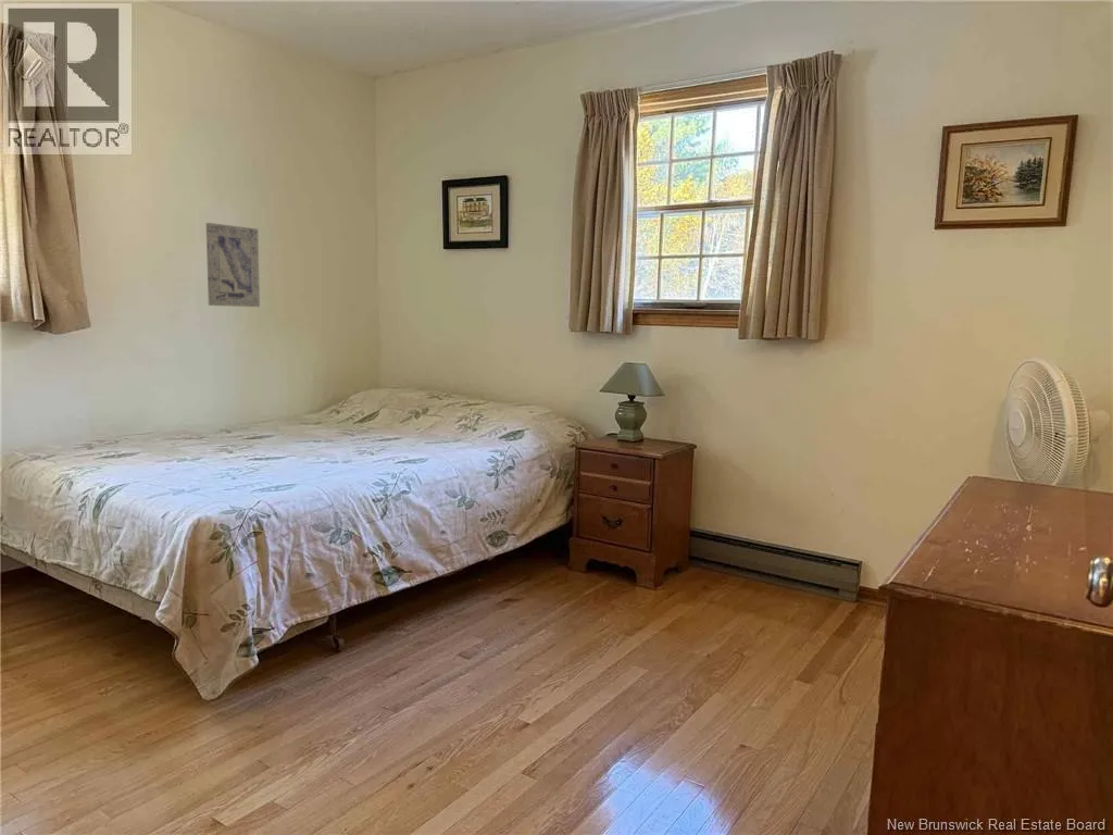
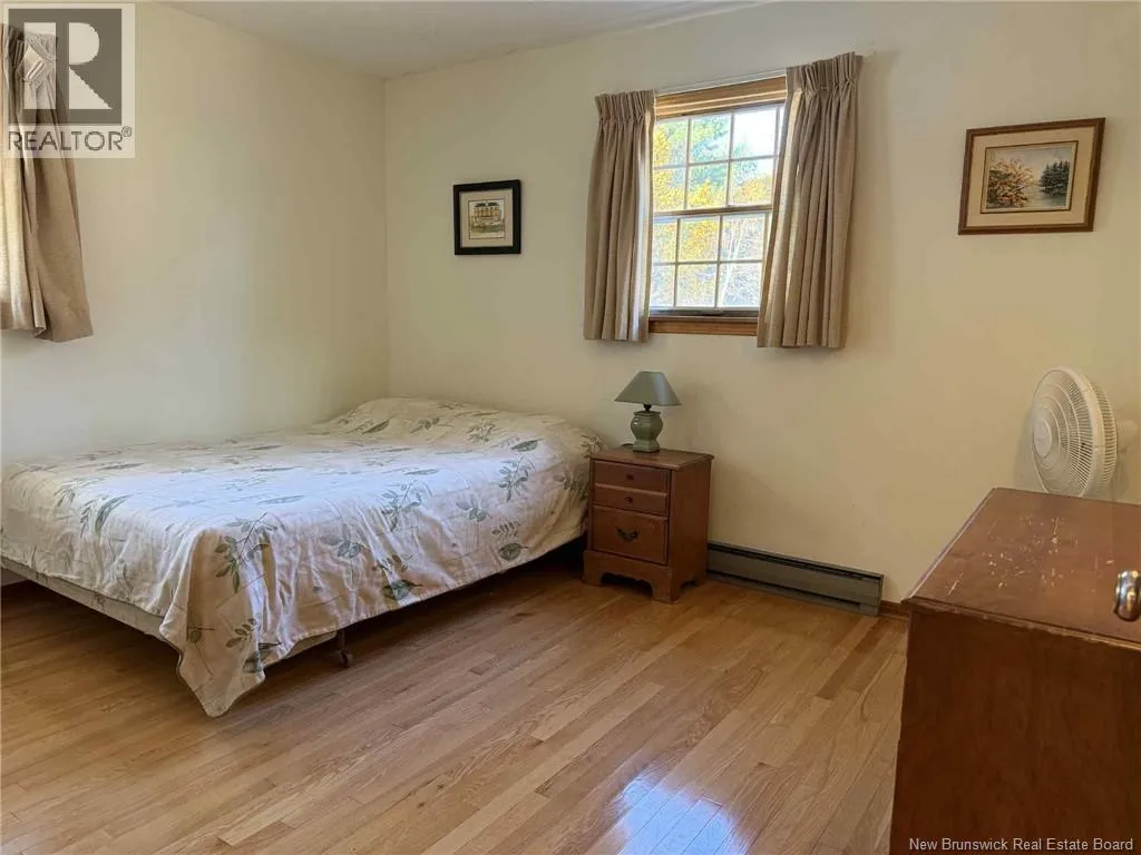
- wall art [205,222,261,308]
